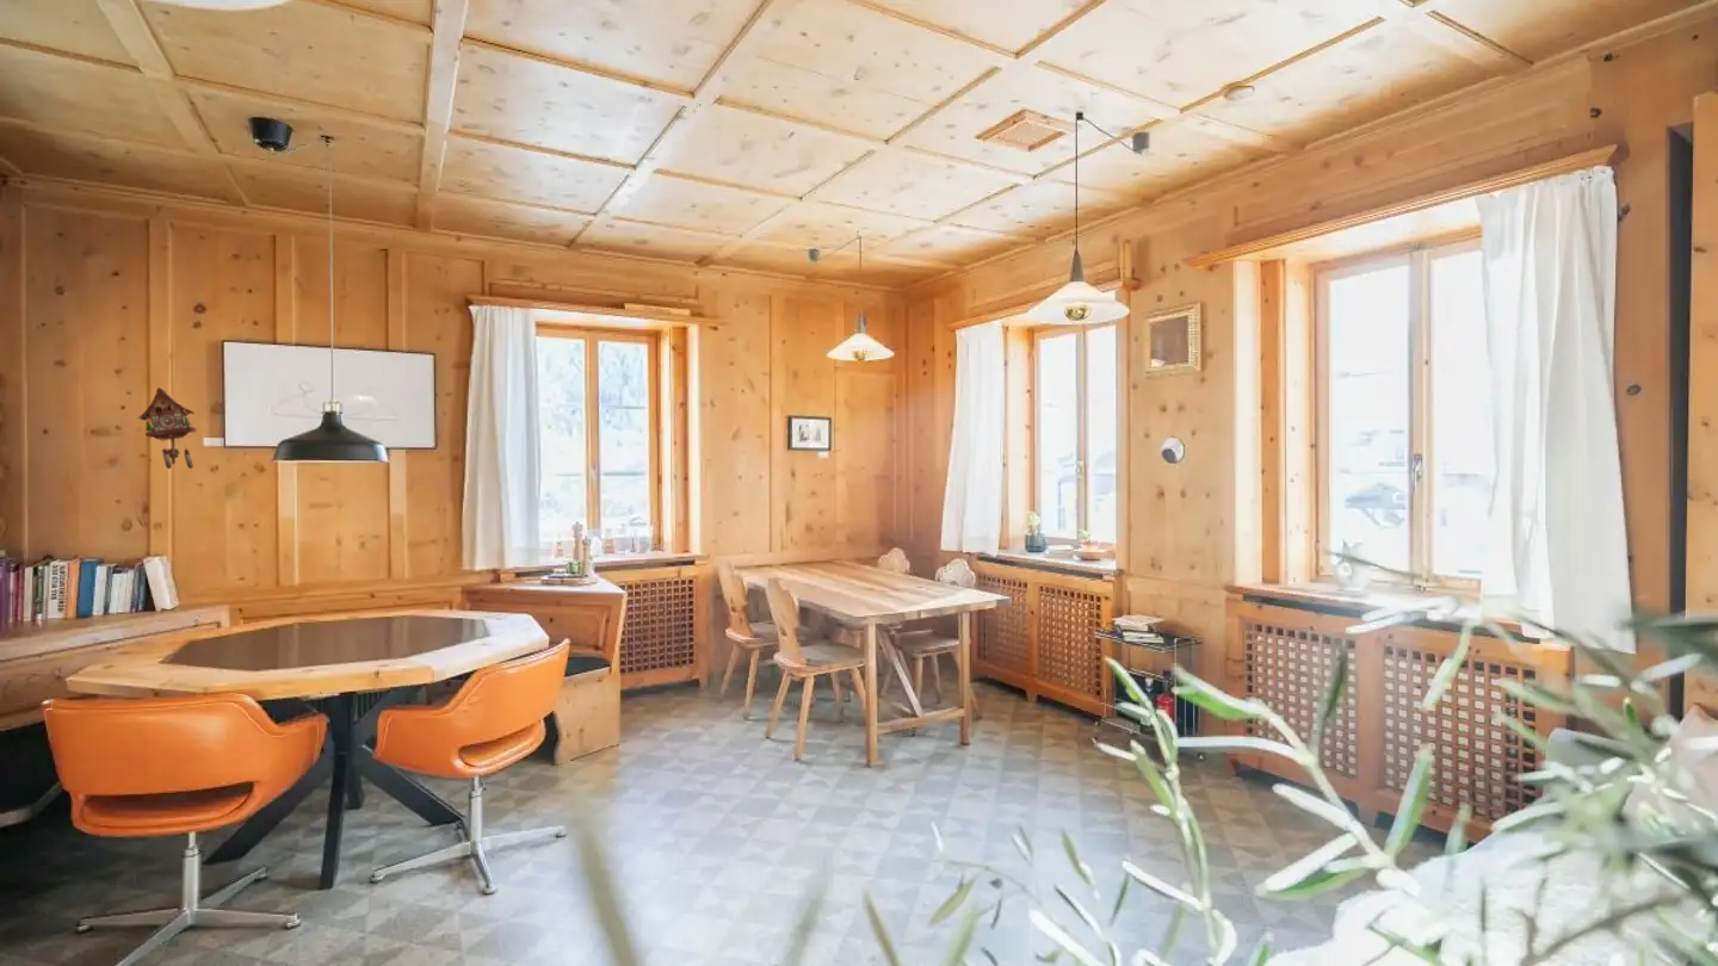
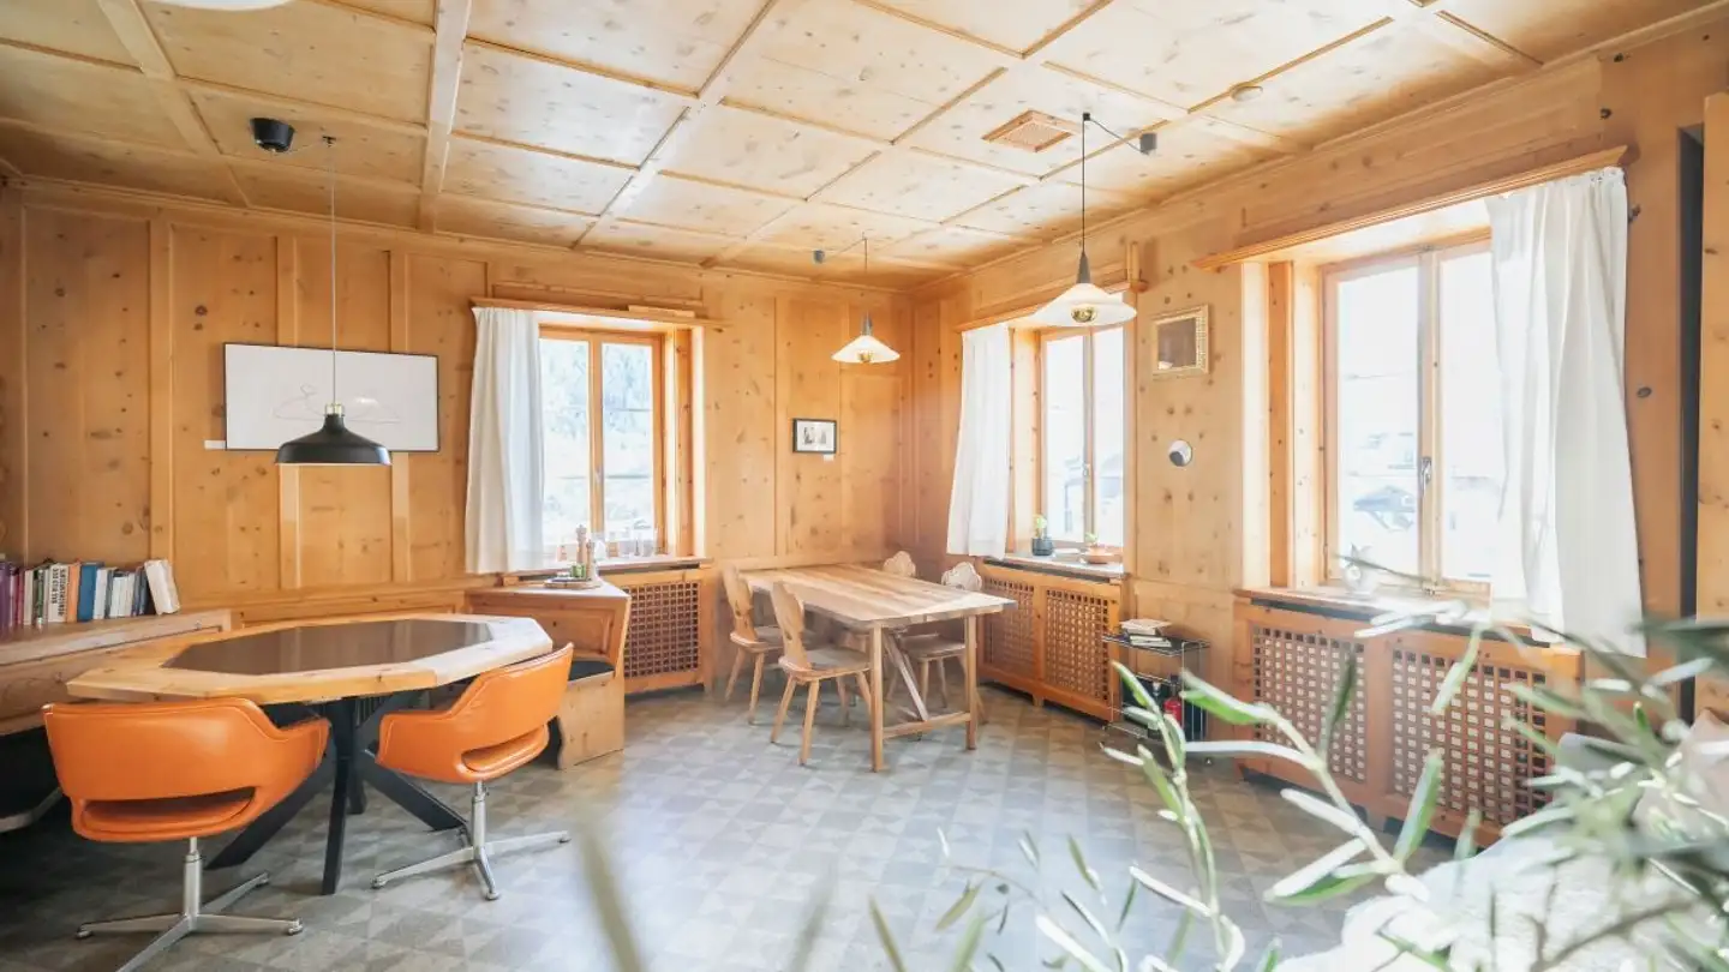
- cuckoo clock [136,386,198,470]
